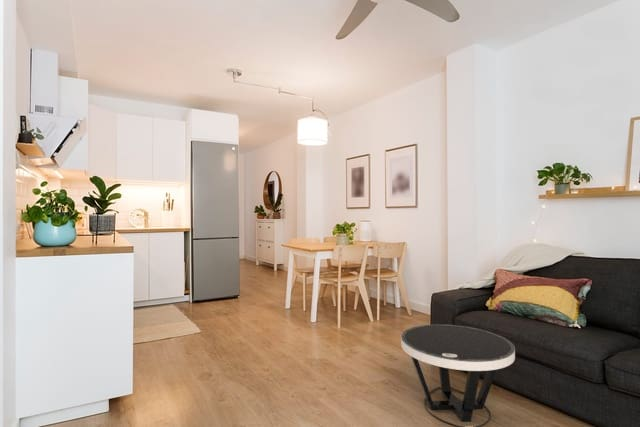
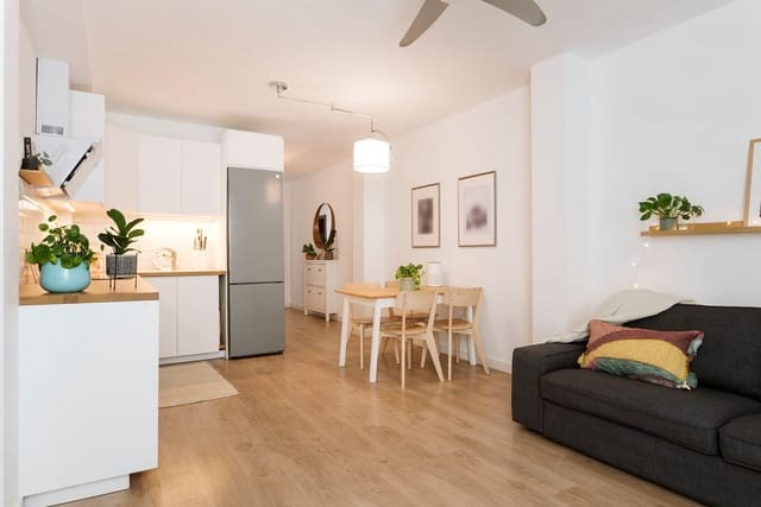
- side table [400,323,516,427]
